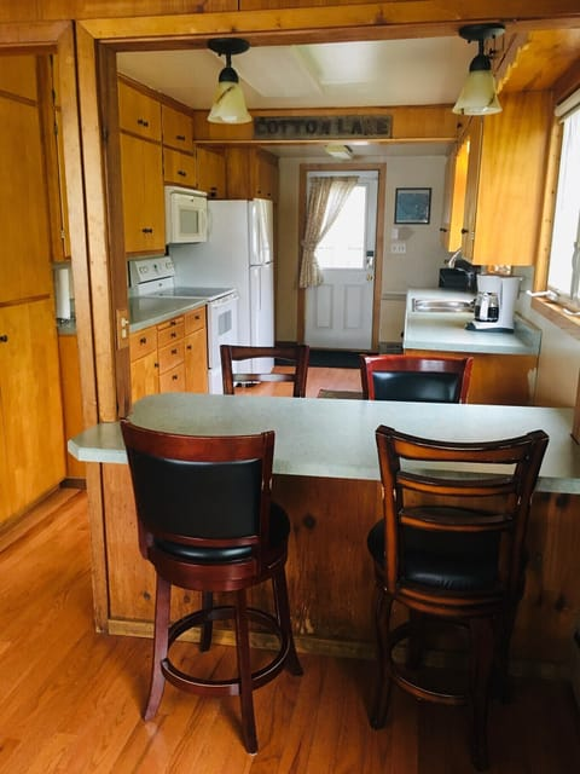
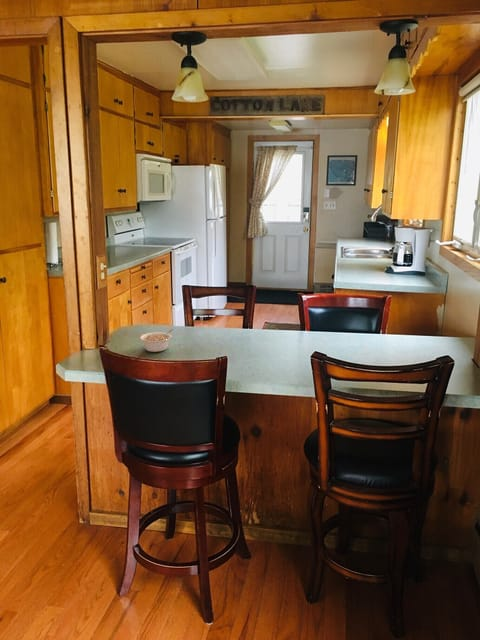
+ legume [139,328,174,353]
